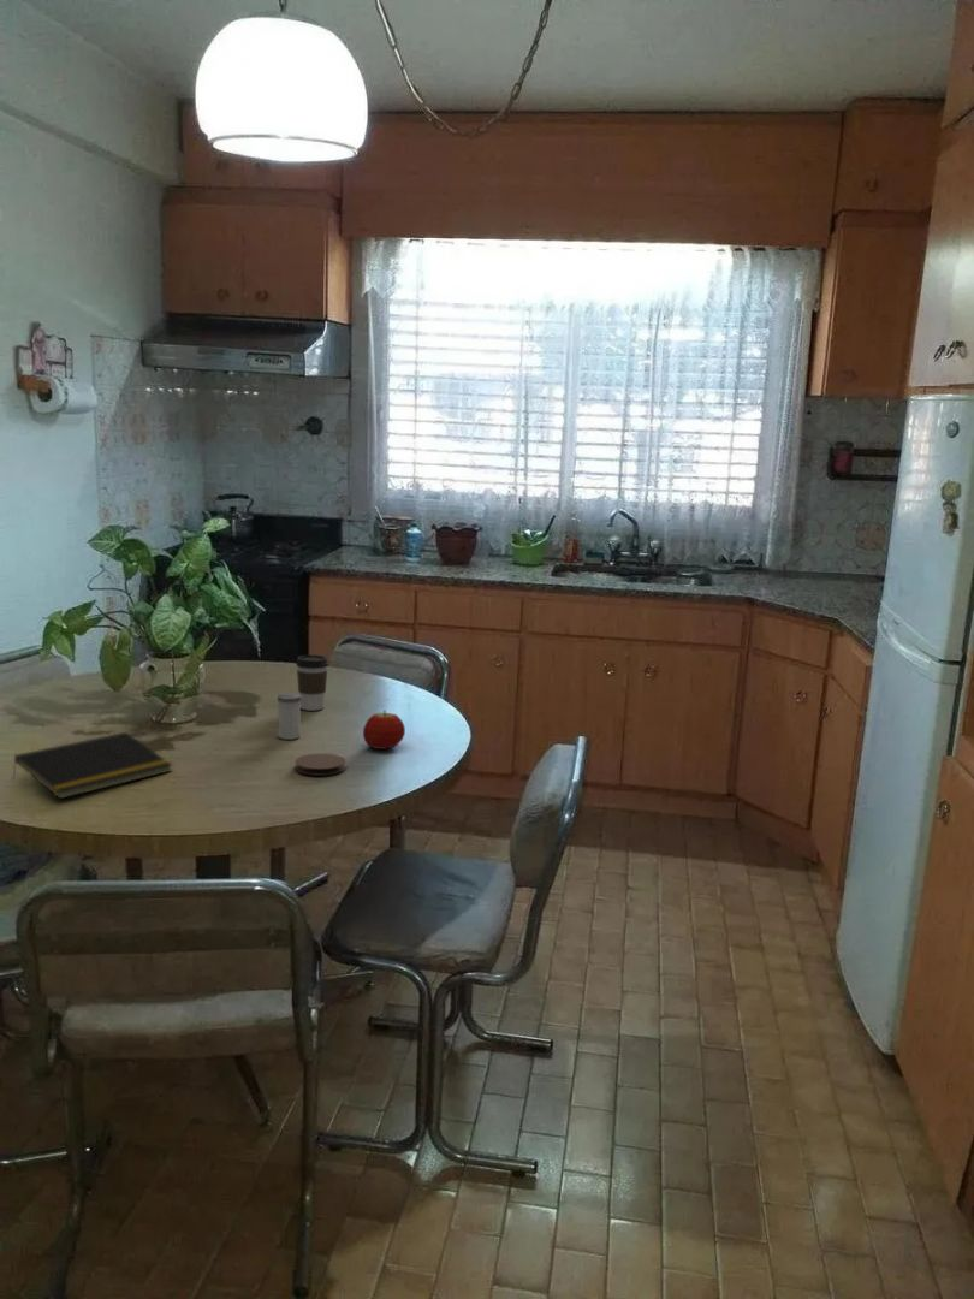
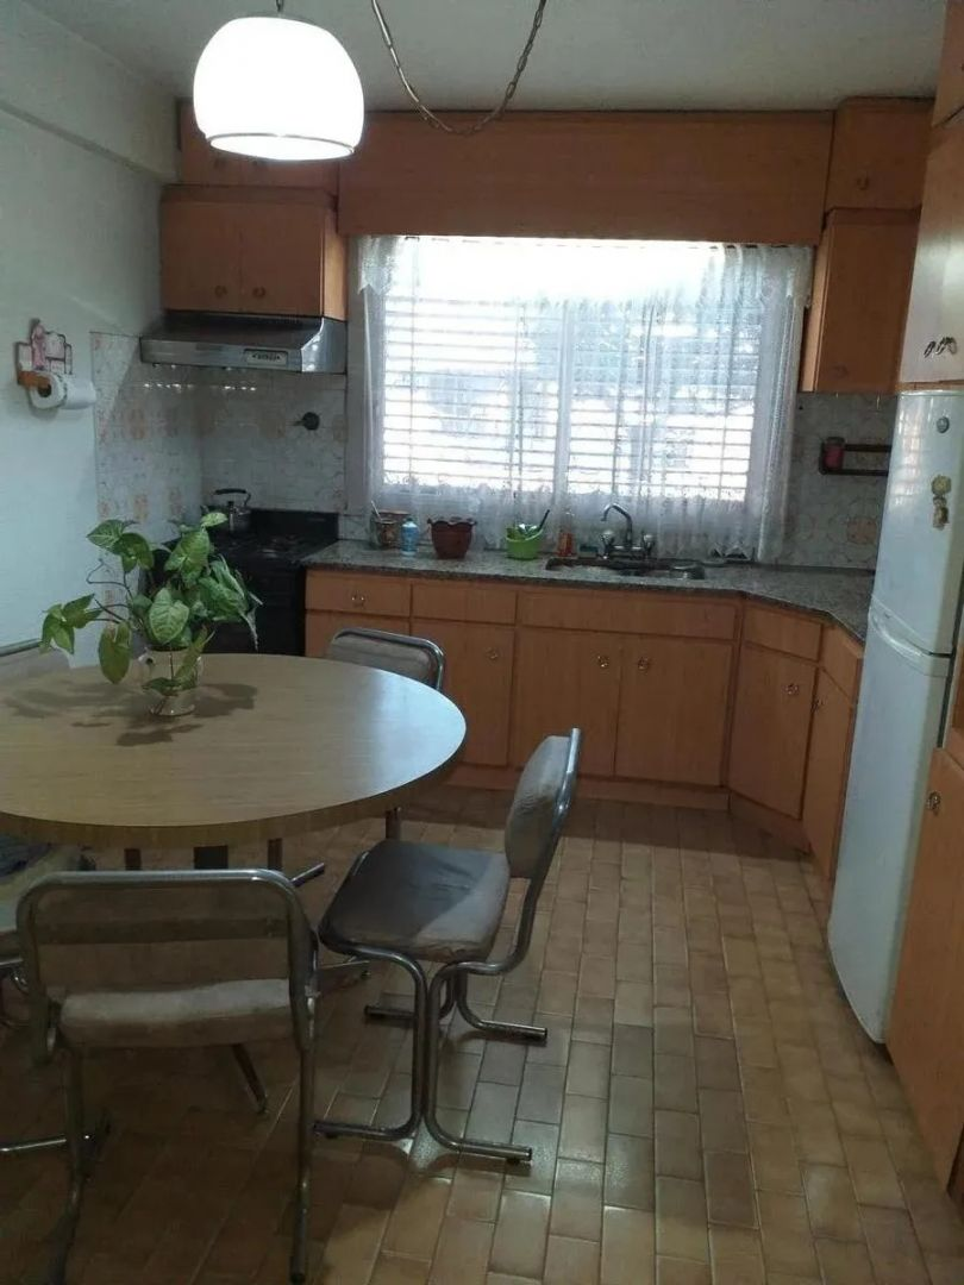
- notepad [11,731,173,800]
- coffee cup [295,653,329,712]
- salt shaker [277,692,301,740]
- fruit [362,711,406,751]
- coaster [293,753,346,777]
